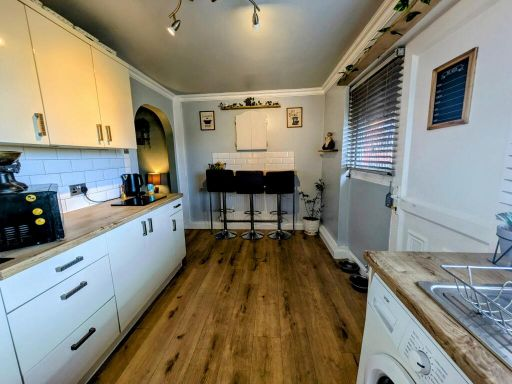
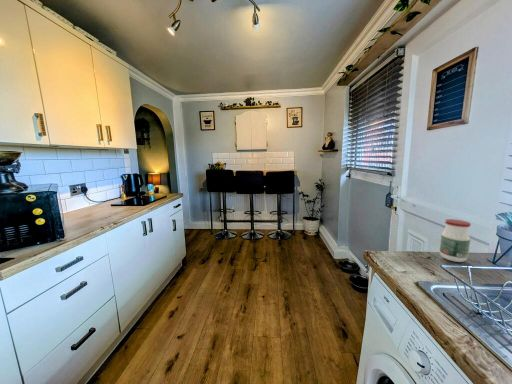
+ jar [439,218,472,263]
